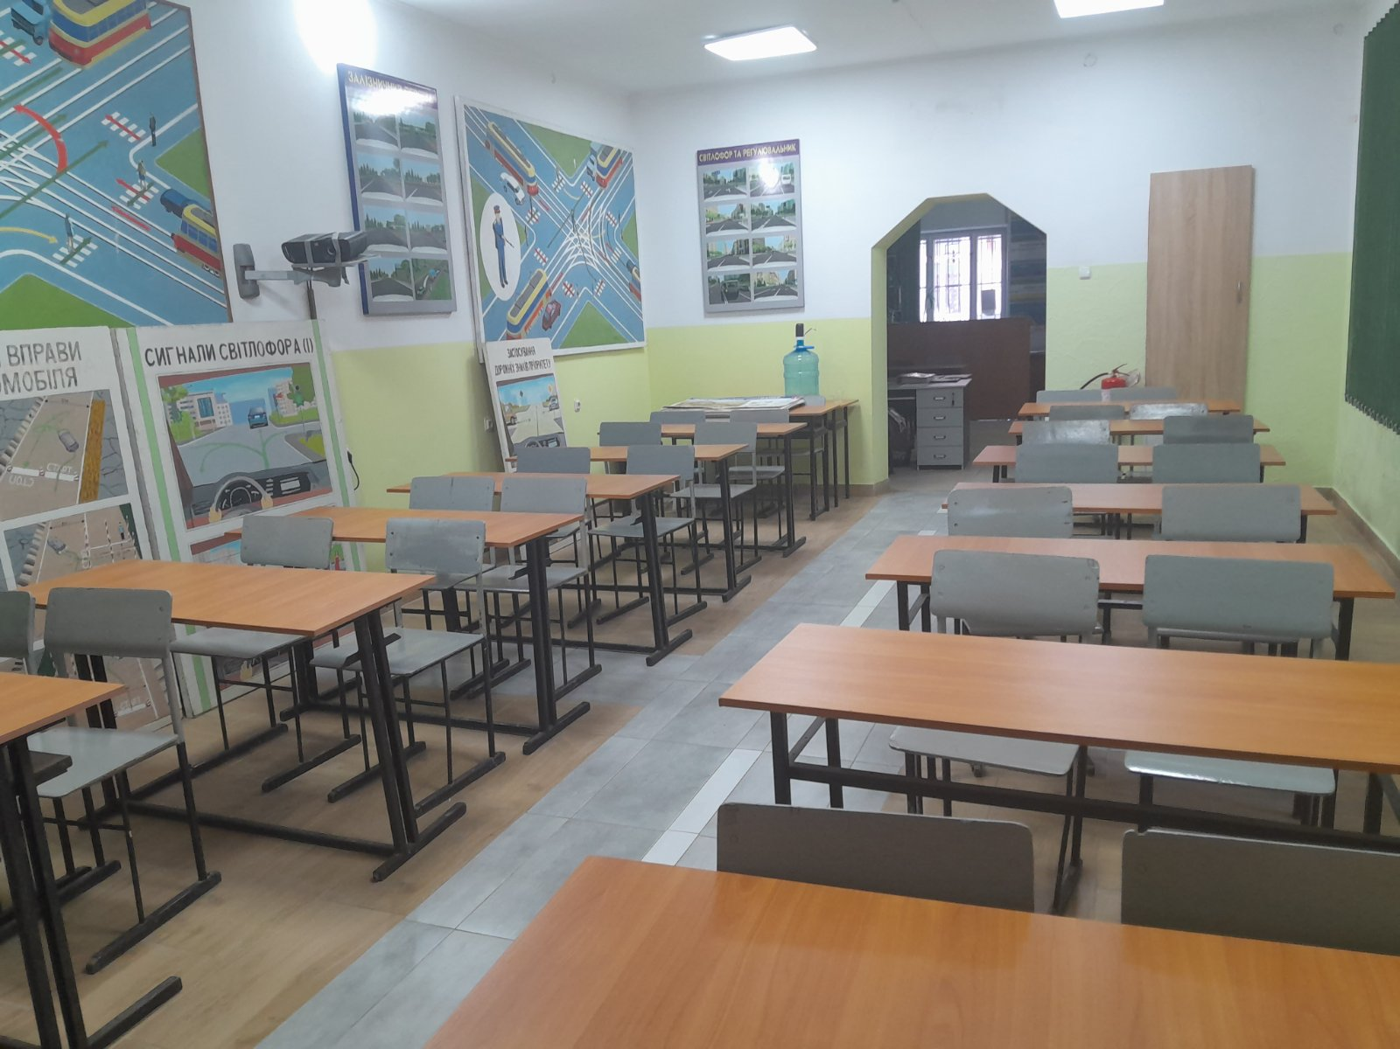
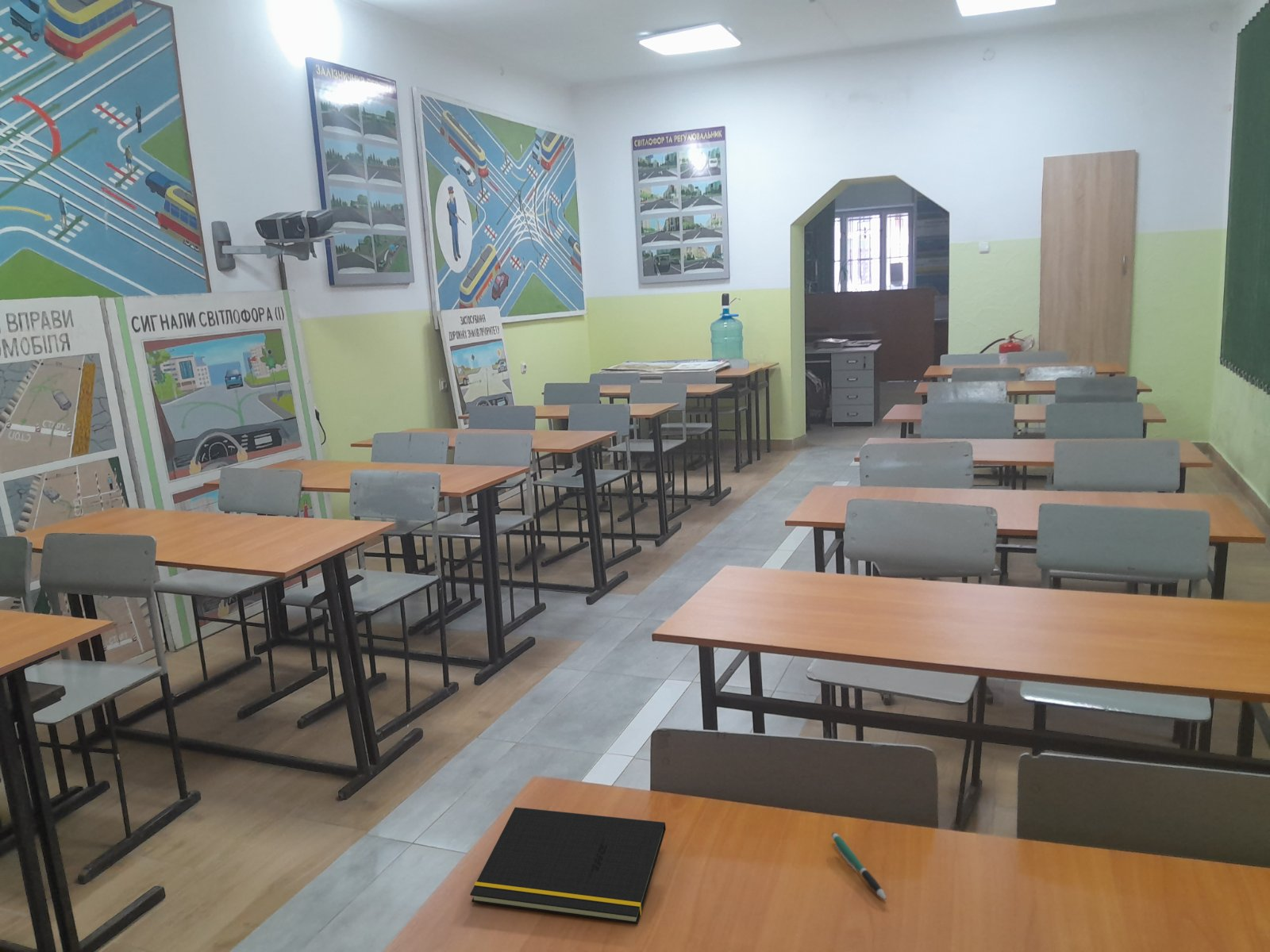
+ notepad [469,806,667,925]
+ pen [831,831,887,900]
